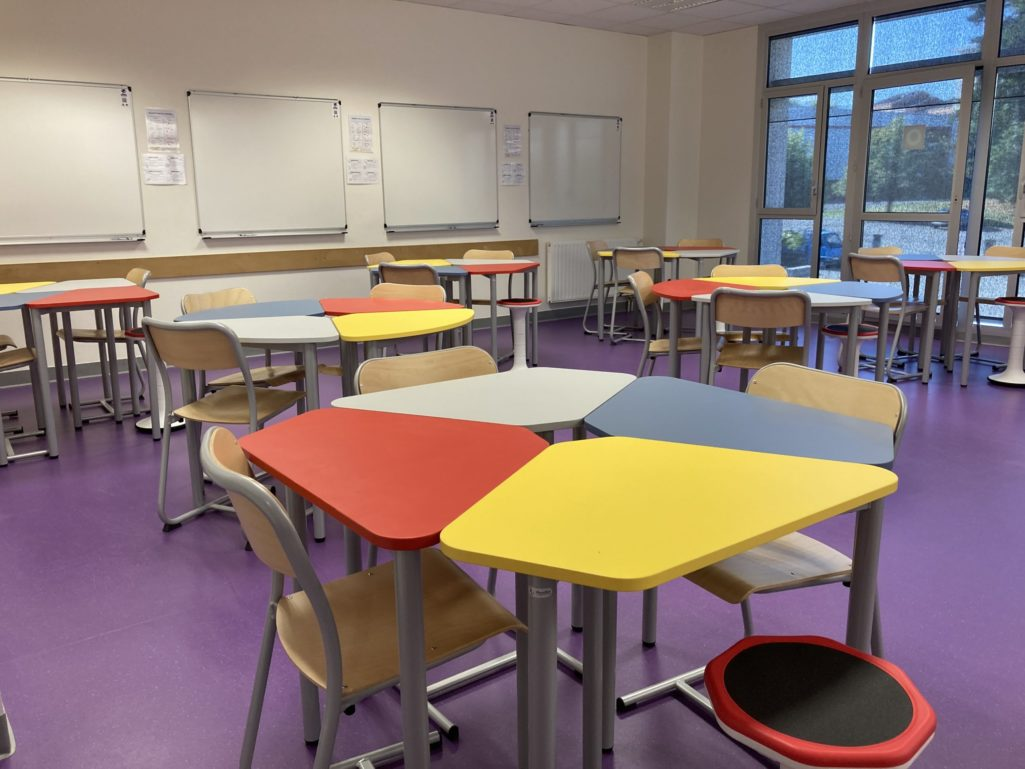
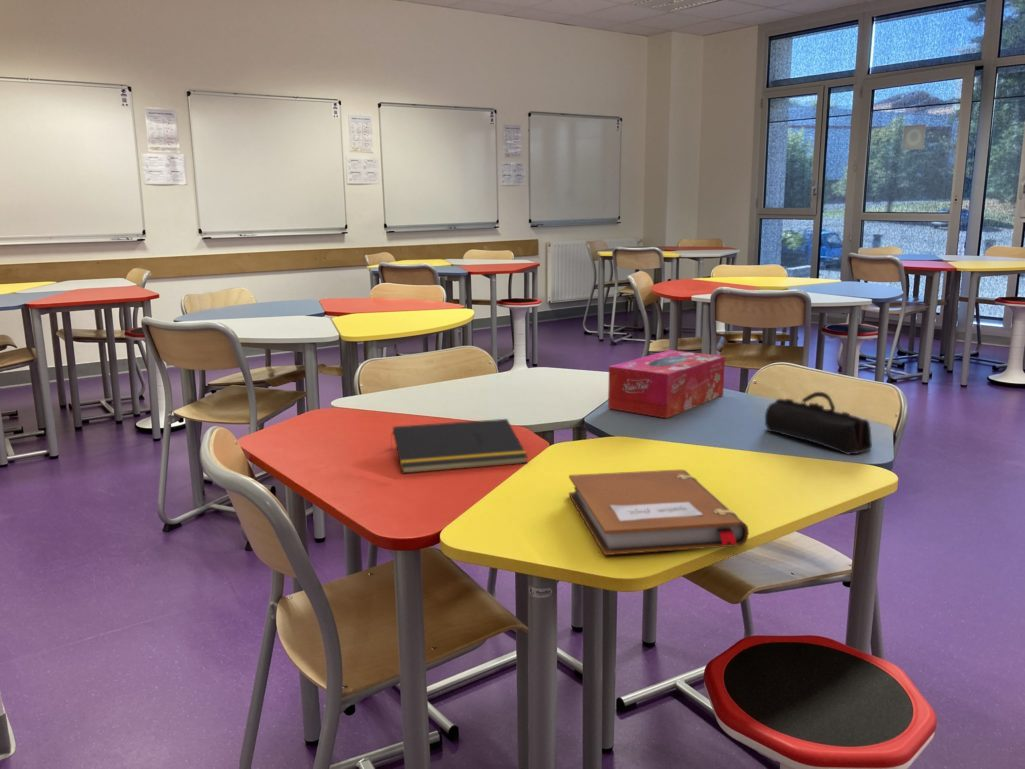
+ pencil case [764,391,873,455]
+ notepad [389,418,529,474]
+ tissue box [607,349,726,419]
+ notebook [568,468,750,556]
